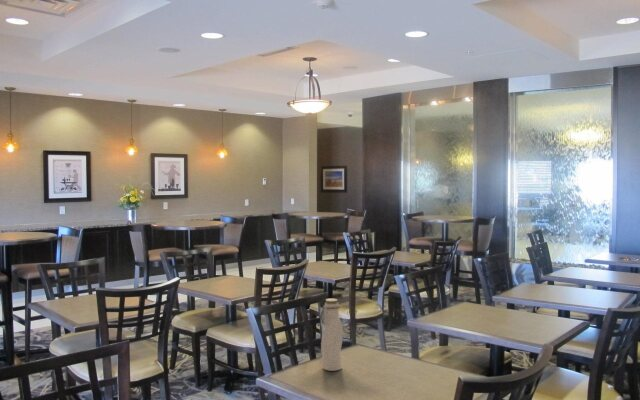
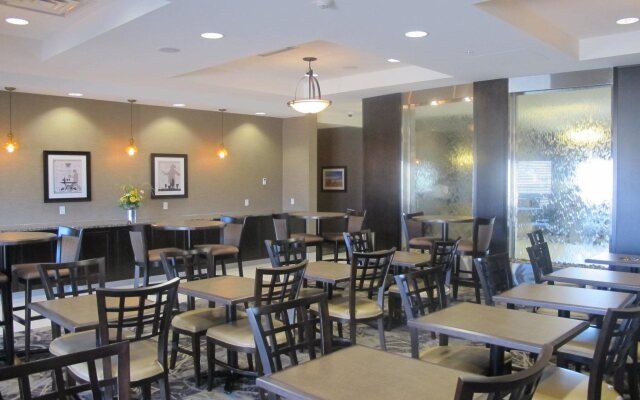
- water bottle [319,298,344,372]
